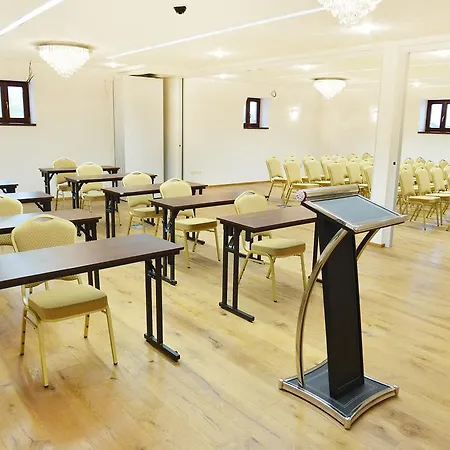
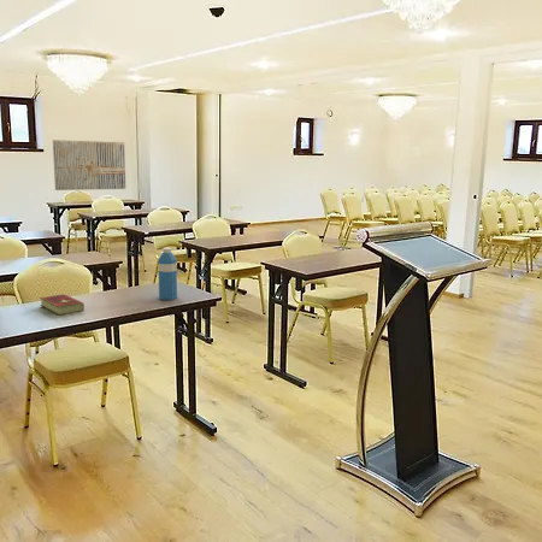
+ hardcover book [39,293,86,317]
+ wall art [52,139,126,192]
+ water bottle [157,247,178,301]
